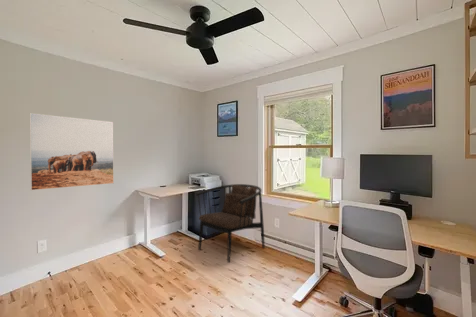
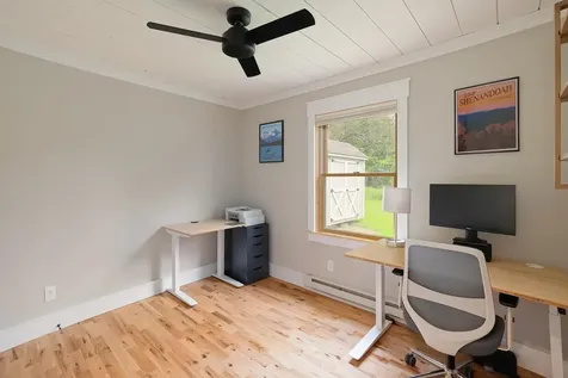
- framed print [29,112,115,191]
- armchair [195,183,265,264]
